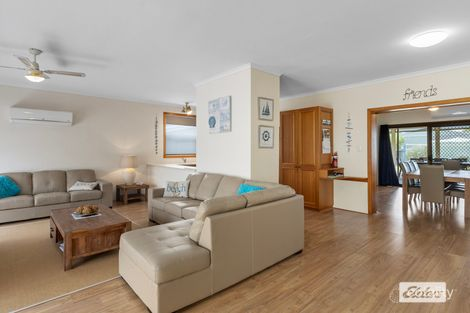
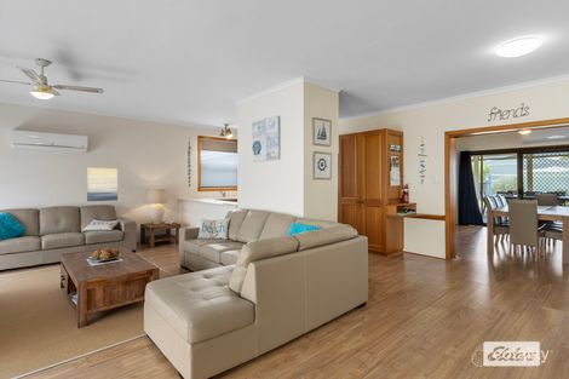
+ wall art [86,167,119,202]
